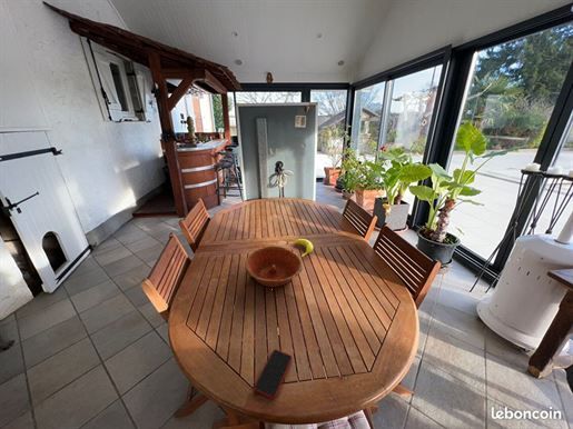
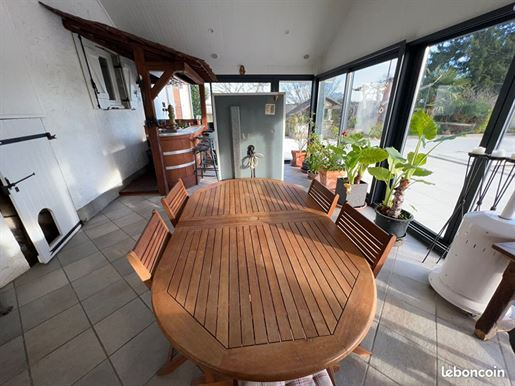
- banana [293,238,314,258]
- smartphone [254,349,293,400]
- bowl [244,246,304,288]
